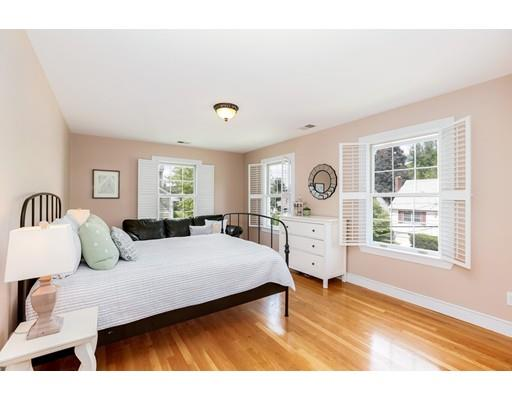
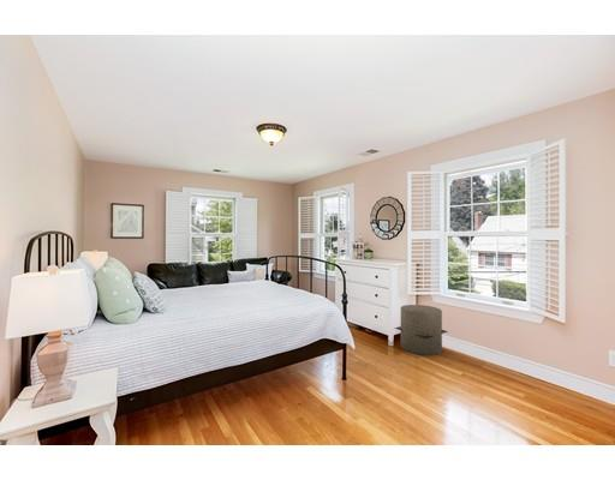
+ trash can [393,304,449,356]
